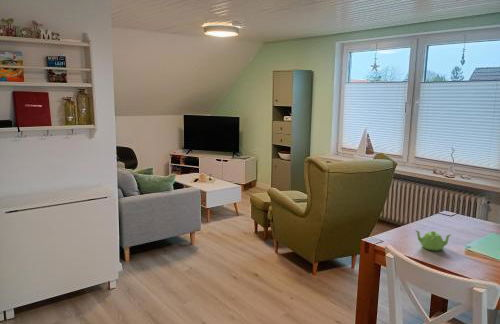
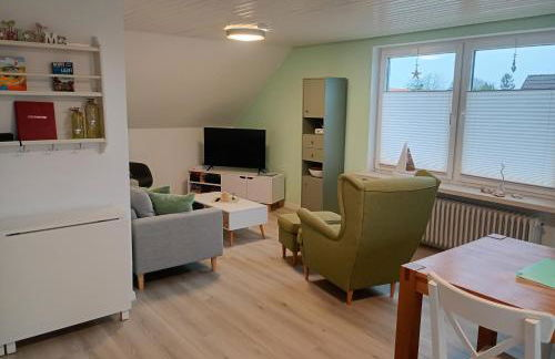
- teapot [414,229,453,252]
